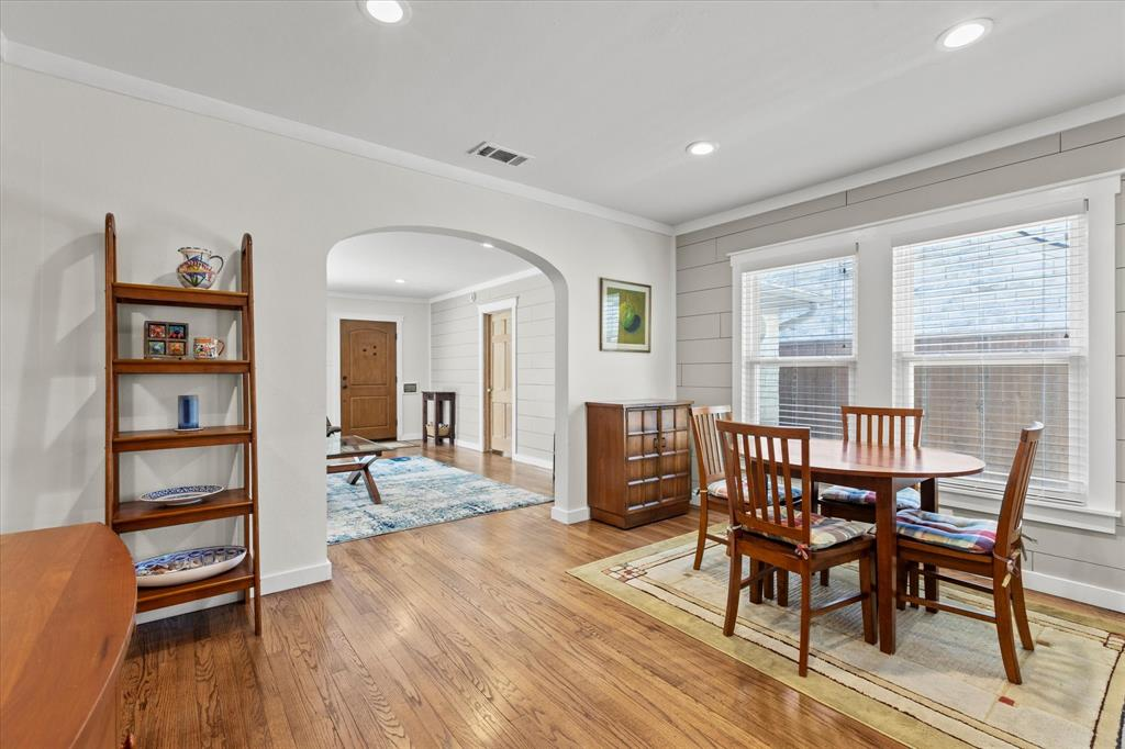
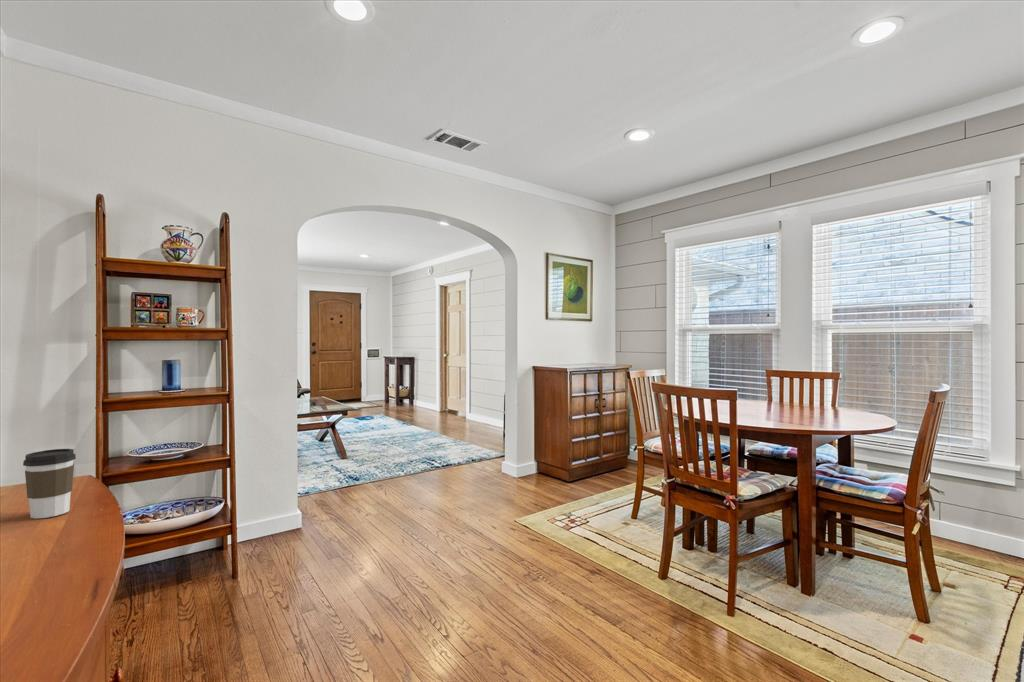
+ coffee cup [22,448,77,520]
